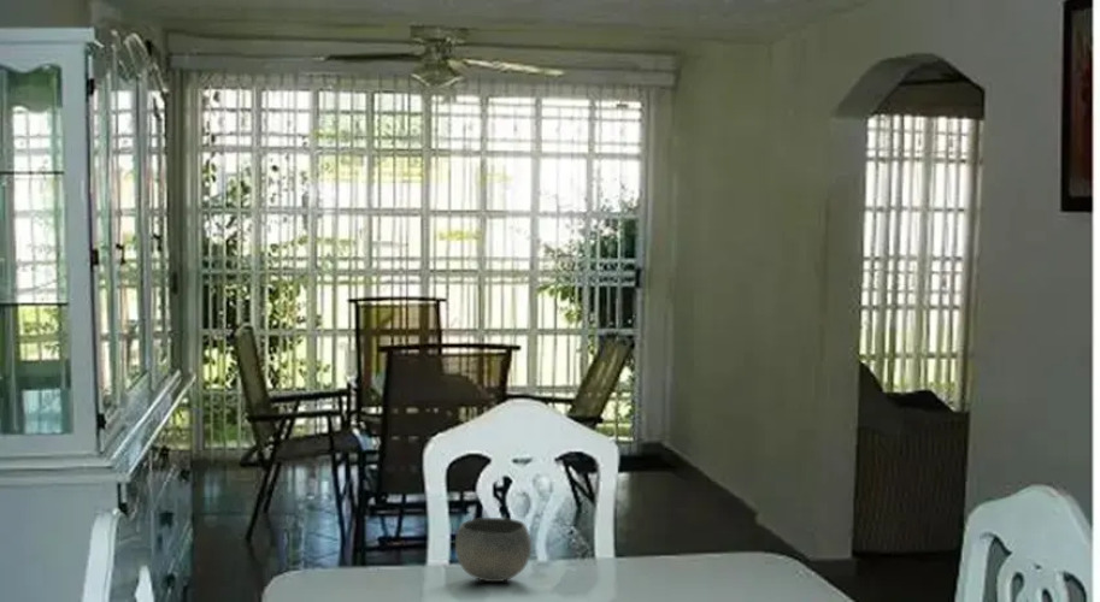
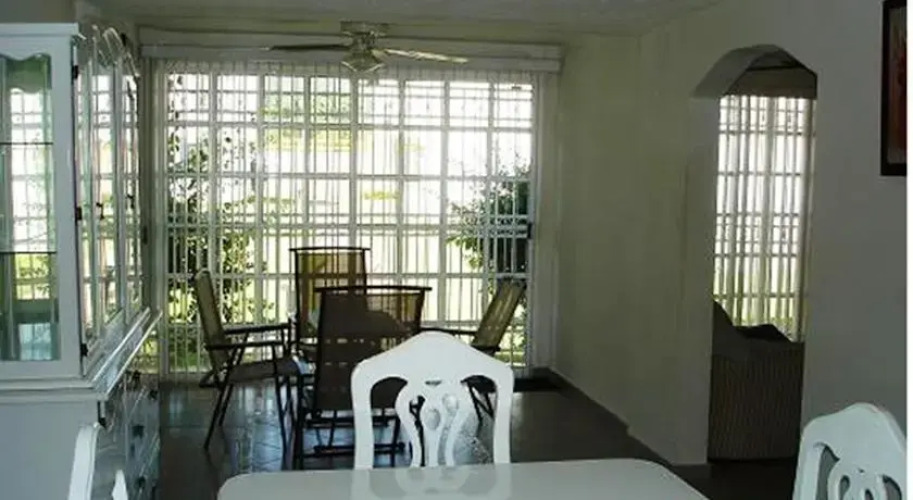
- bowl [454,517,533,583]
